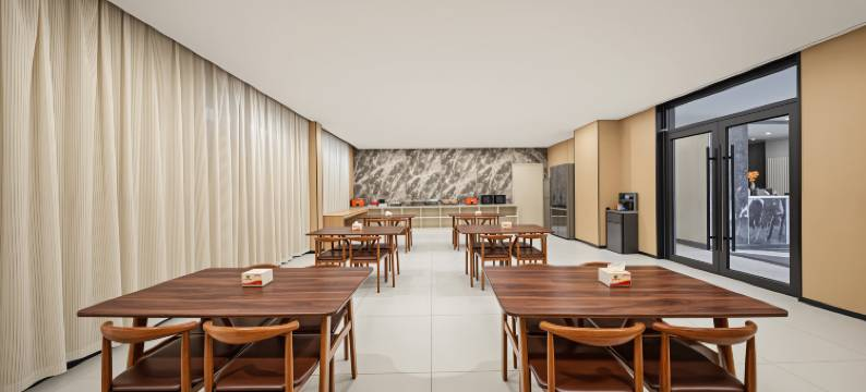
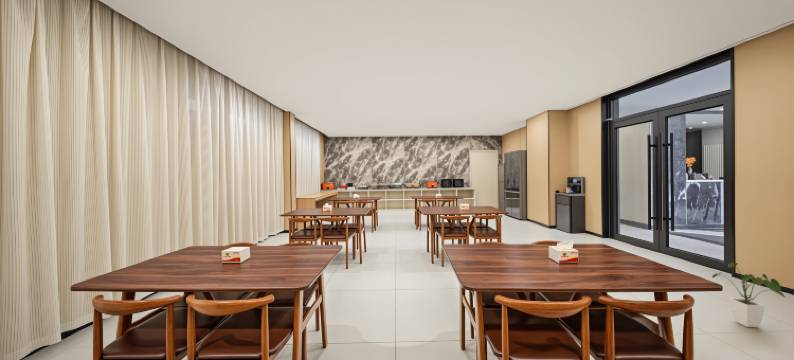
+ house plant [711,261,787,328]
